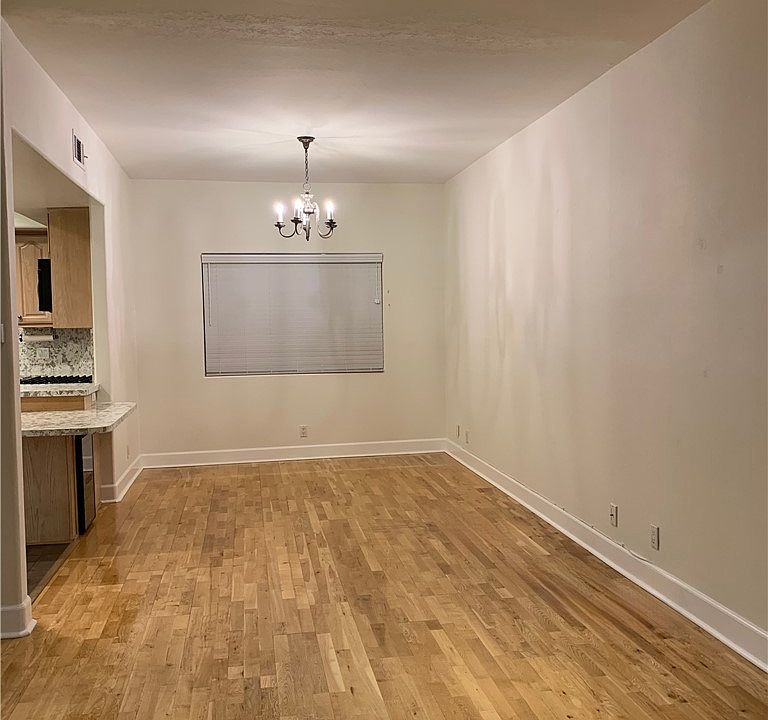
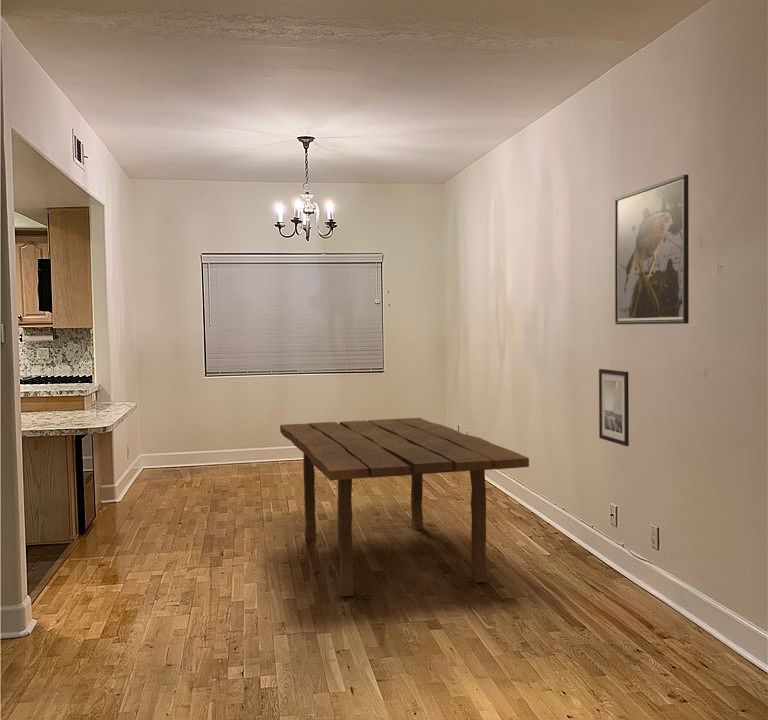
+ wall art [598,368,630,447]
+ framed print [614,174,690,325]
+ dining table [279,417,530,598]
